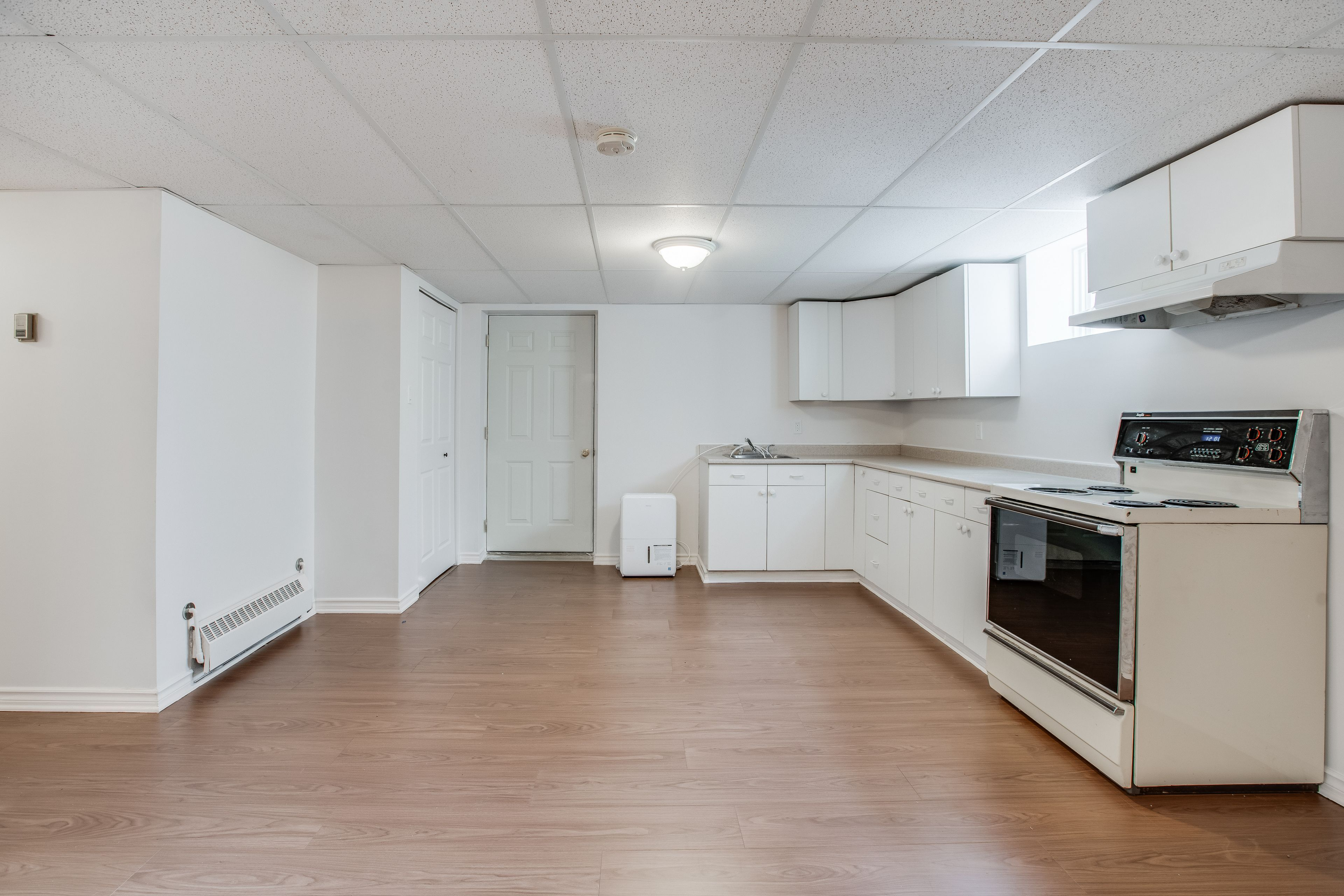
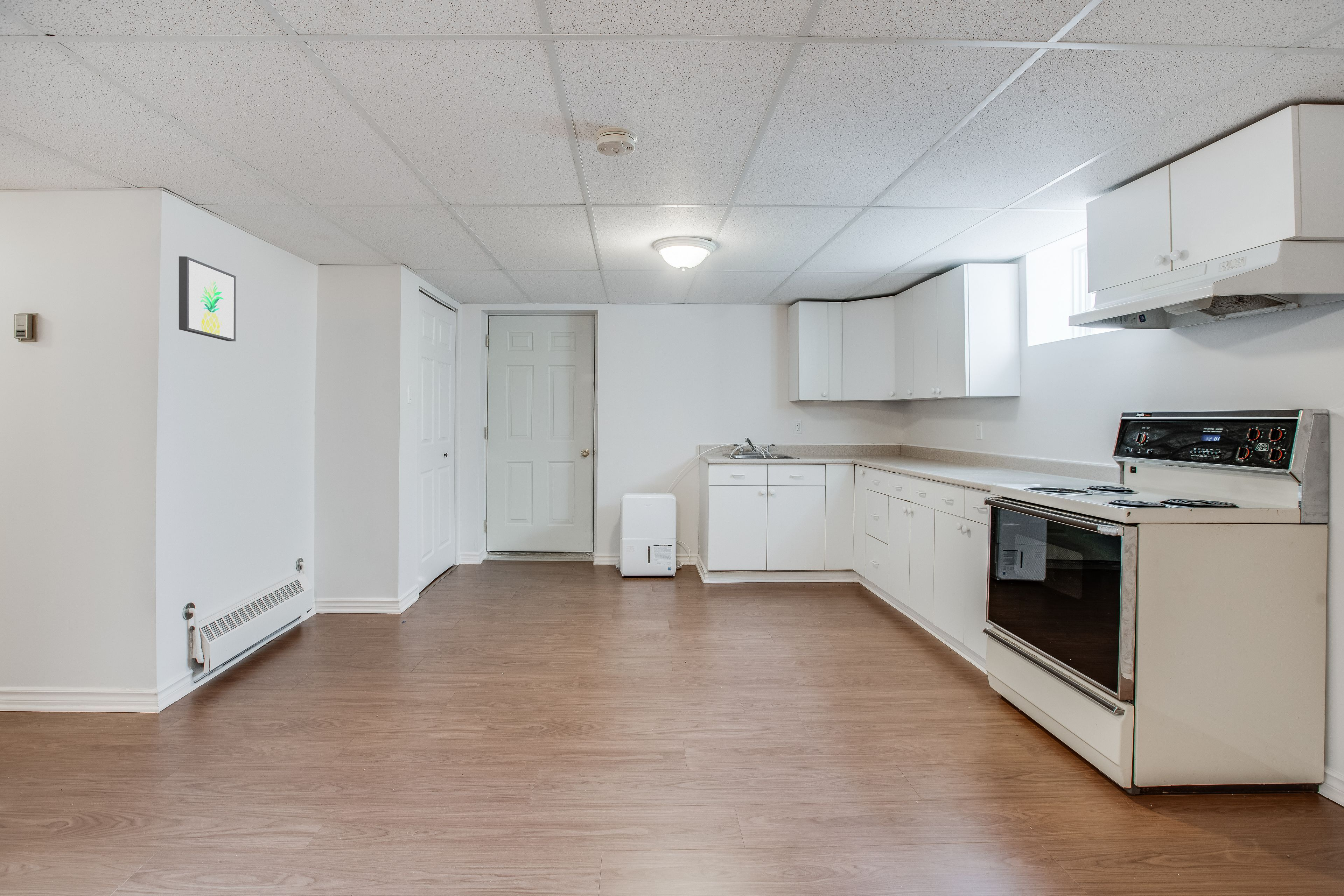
+ wall art [179,256,236,342]
